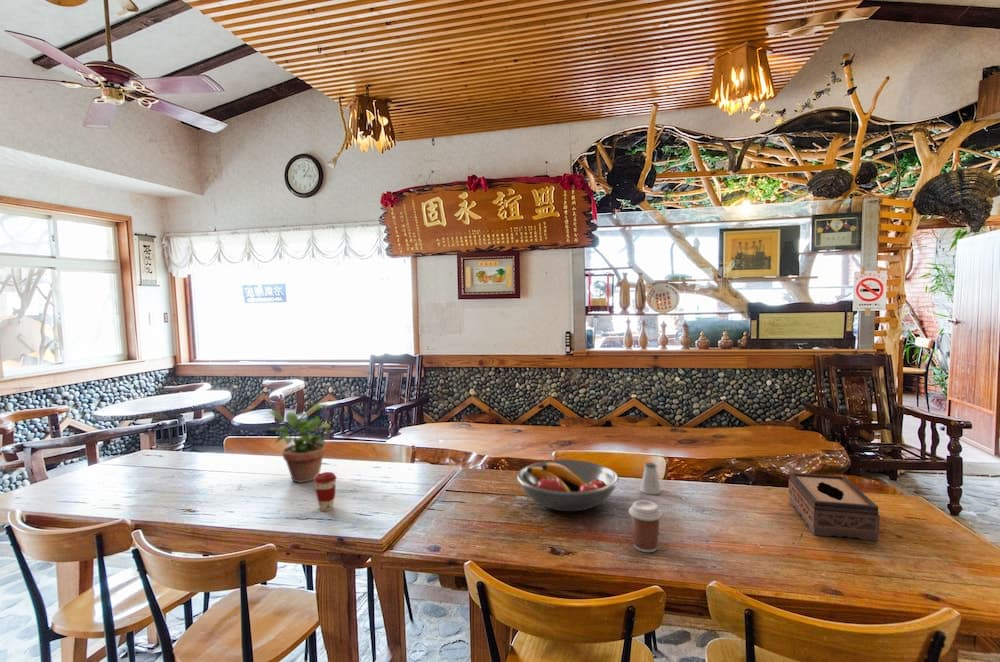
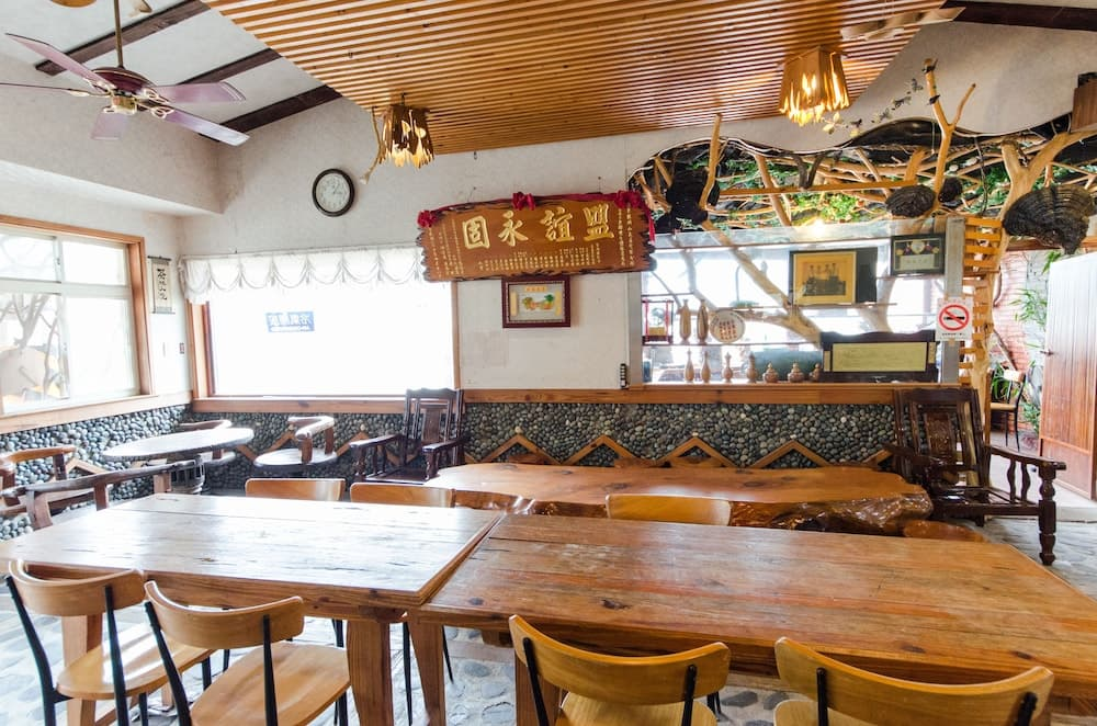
- potted plant [268,403,334,484]
- coffee cup [628,499,663,553]
- coffee cup [313,471,337,512]
- tissue box [788,472,880,542]
- fruit bowl [516,459,620,512]
- saltshaker [639,462,662,495]
